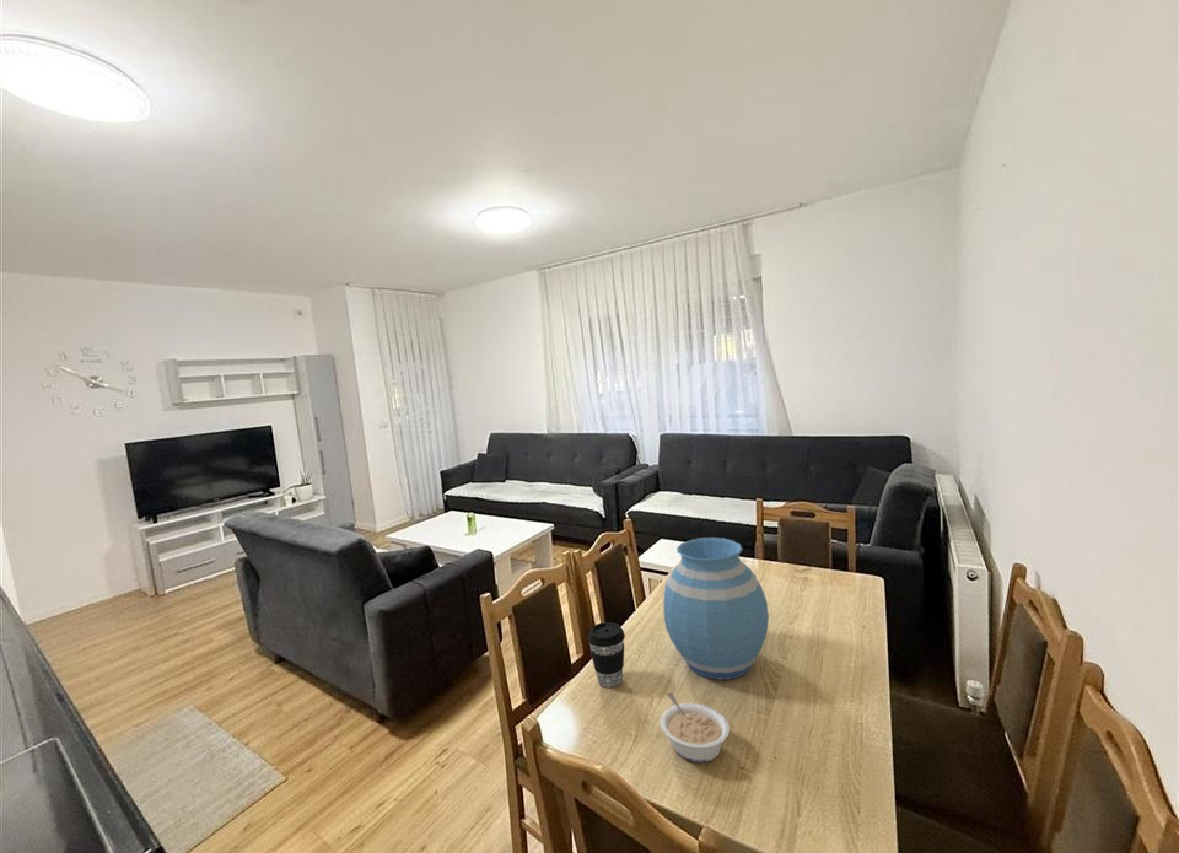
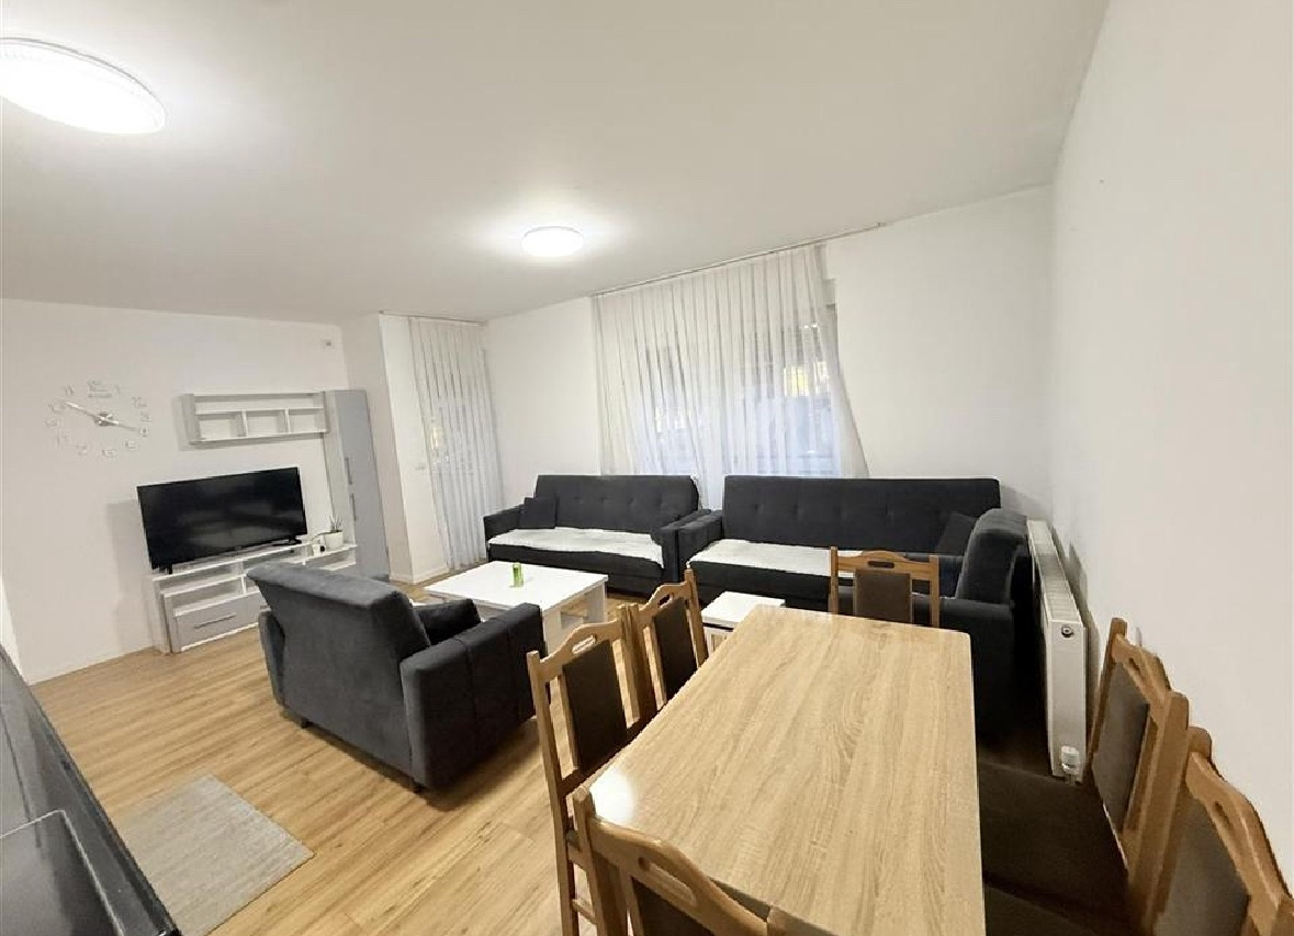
- vase [662,537,770,680]
- coffee cup [587,621,626,688]
- legume [659,691,730,763]
